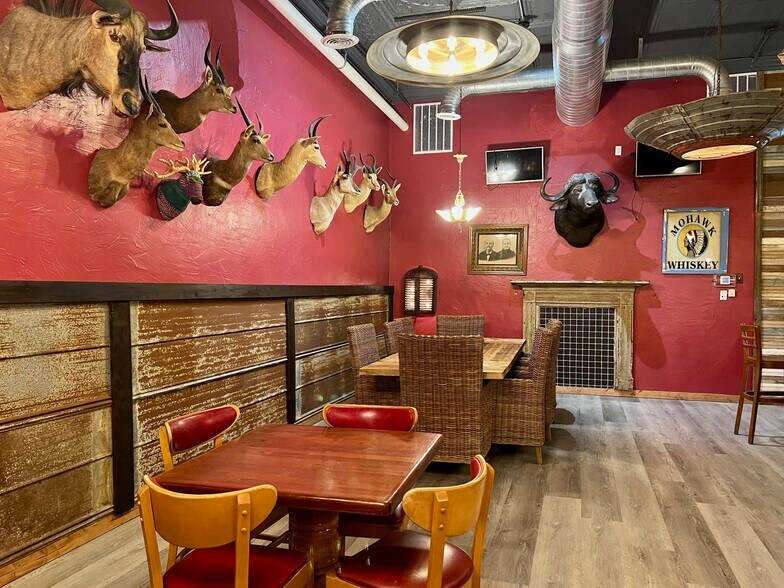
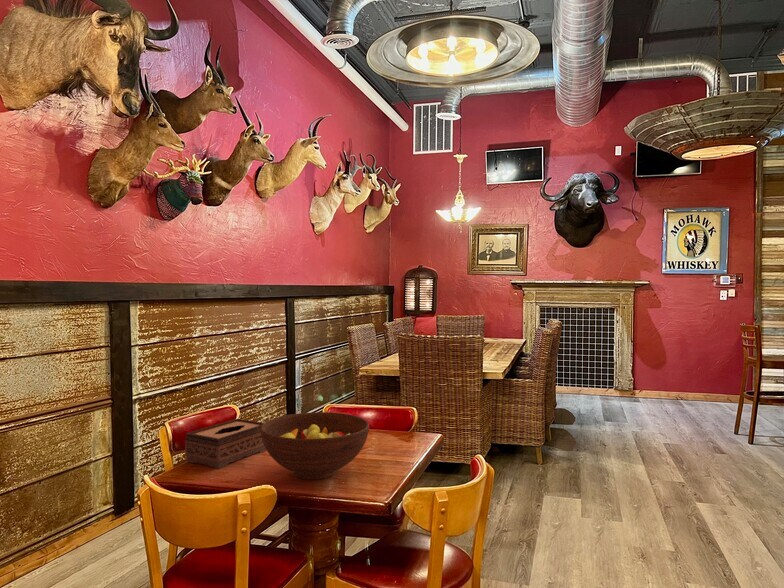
+ fruit bowl [261,411,370,480]
+ tissue box [184,418,267,470]
